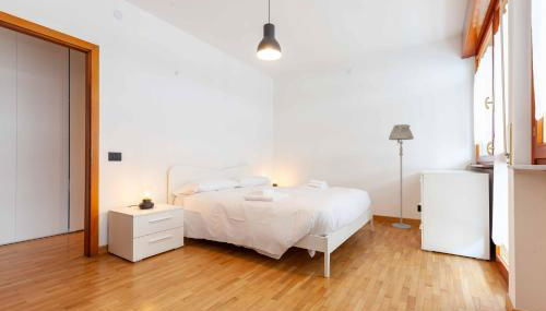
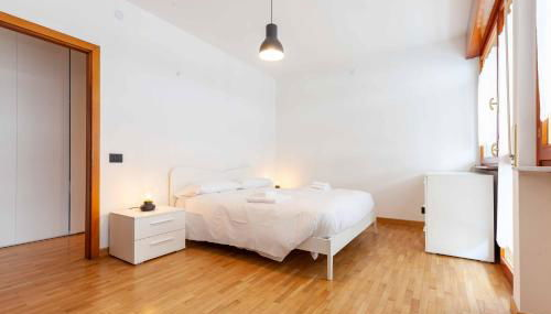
- floor lamp [388,123,415,230]
